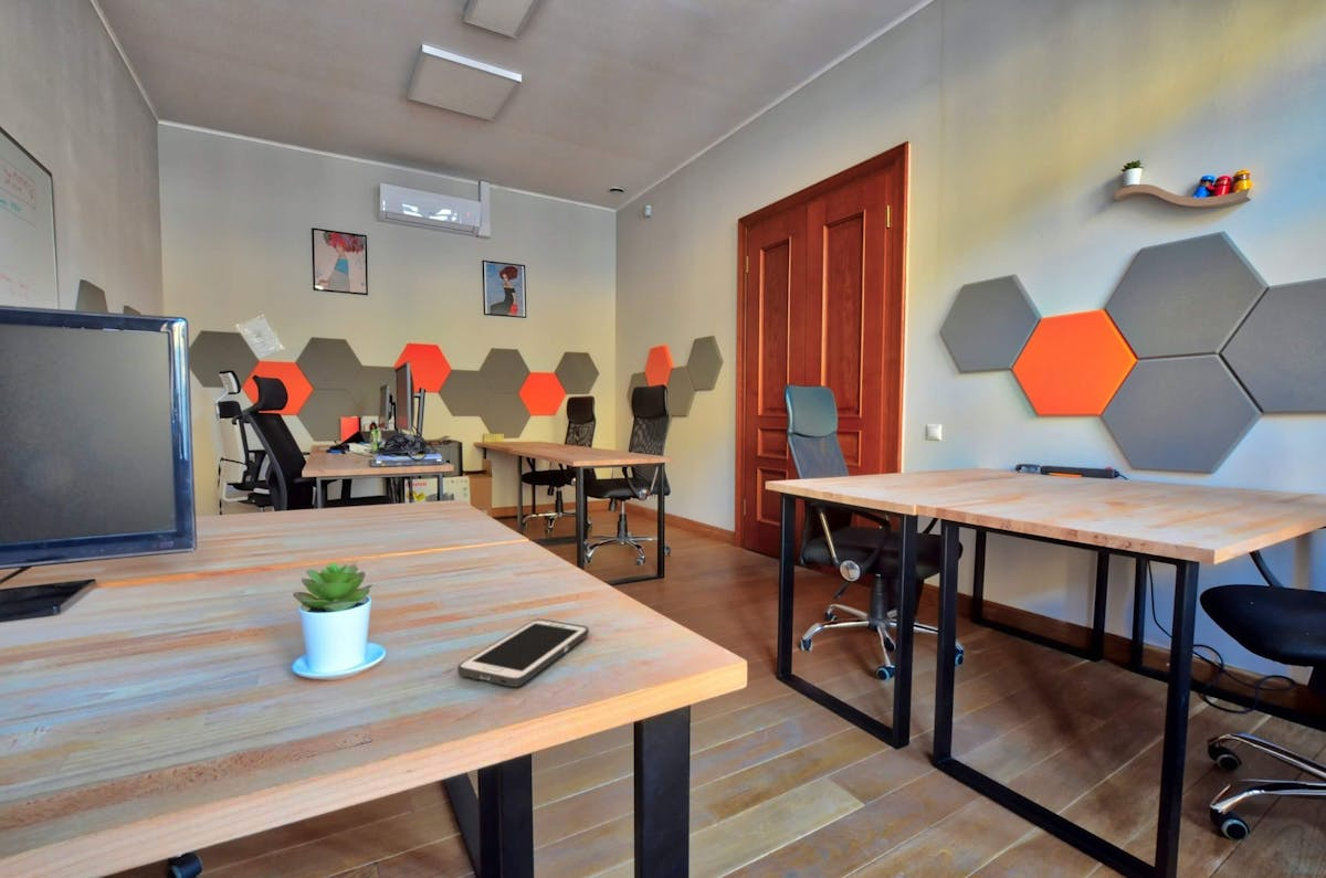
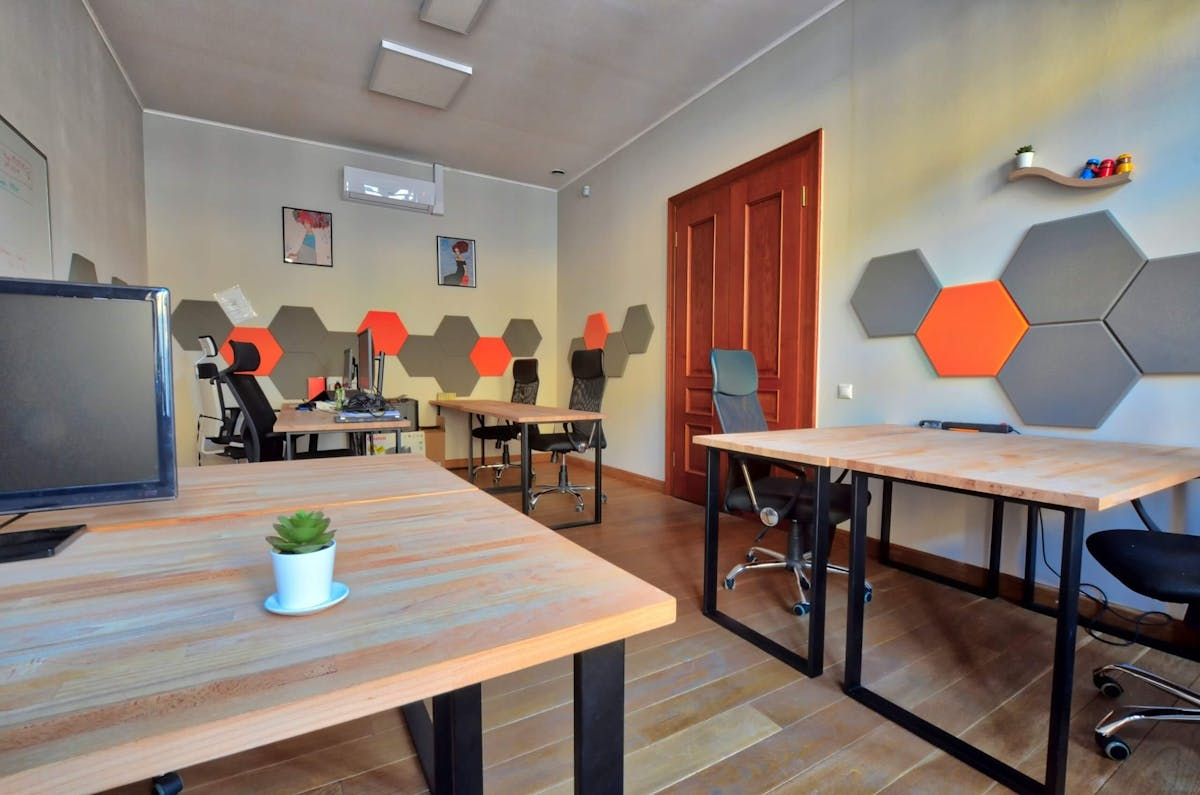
- cell phone [456,618,590,688]
